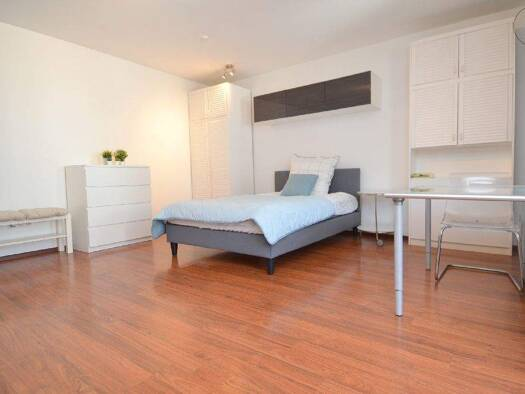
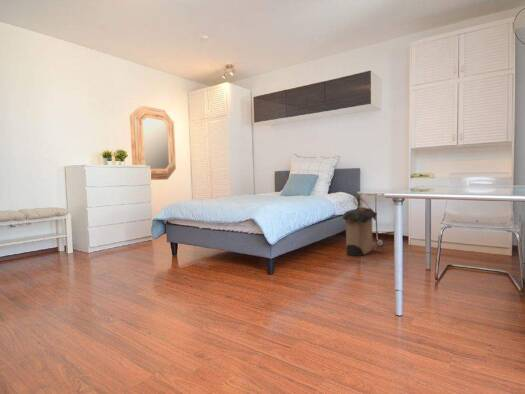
+ laundry hamper [339,196,378,257]
+ home mirror [129,105,177,181]
